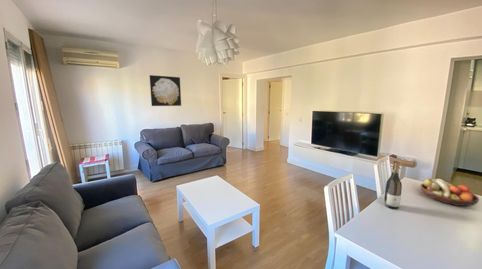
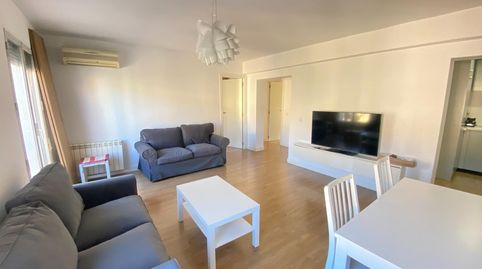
- wall art [149,74,182,107]
- fruit bowl [419,178,480,207]
- wine bottle [383,160,403,210]
